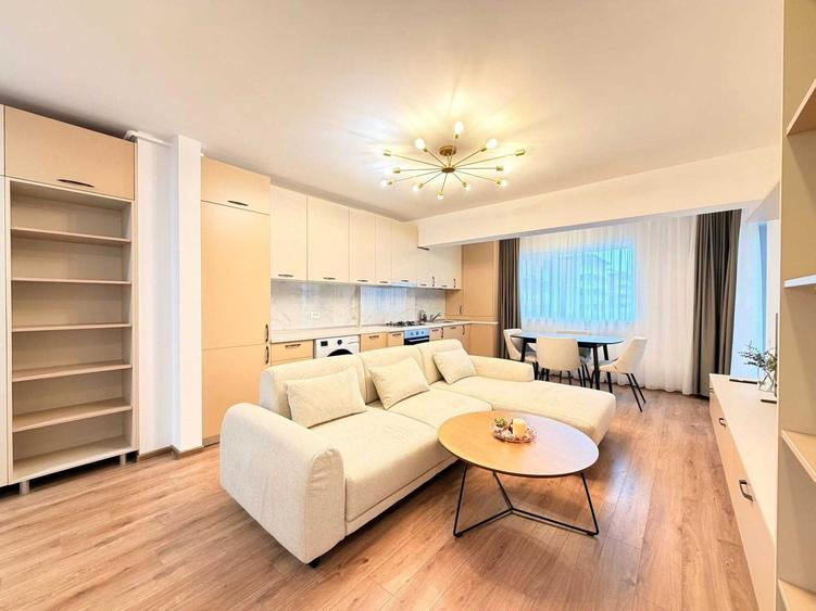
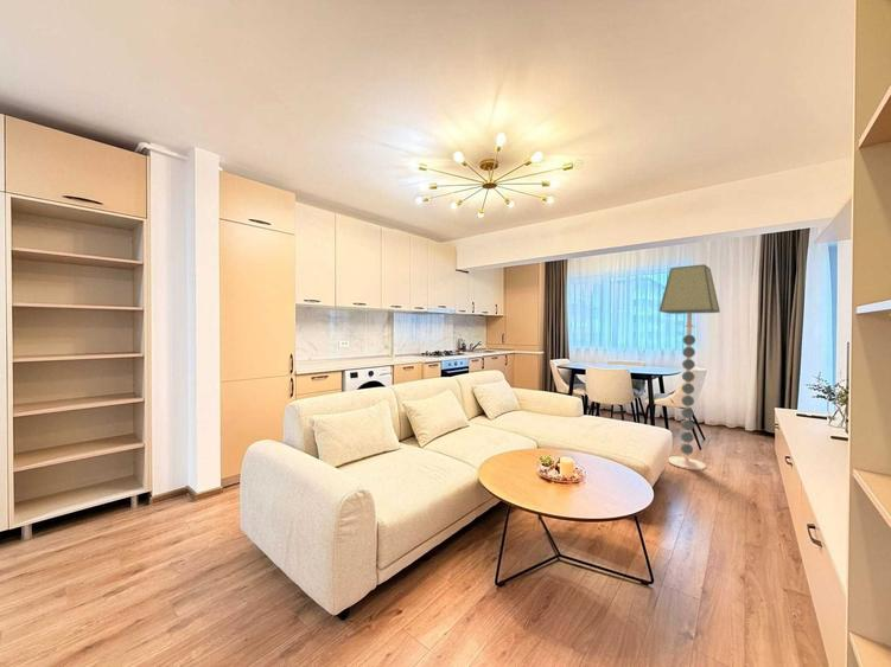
+ floor lamp [658,263,721,472]
